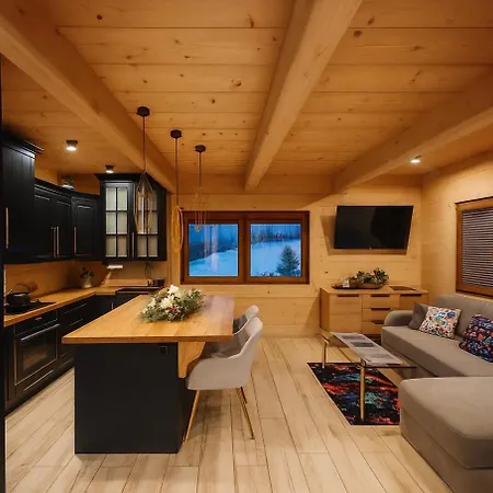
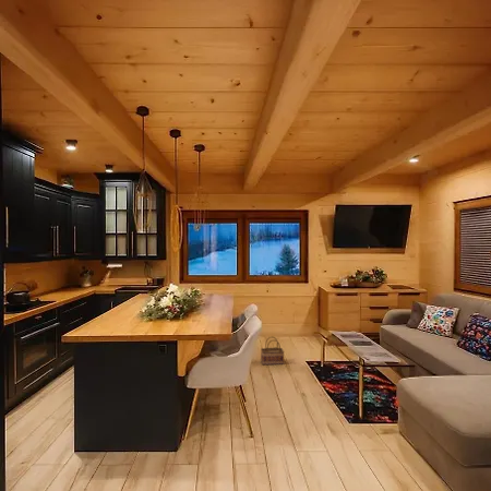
+ basket [260,336,285,366]
